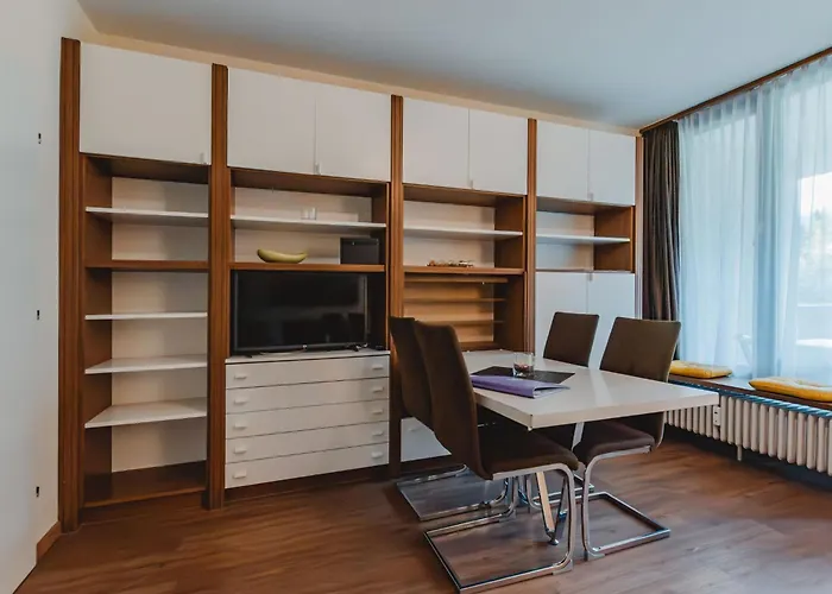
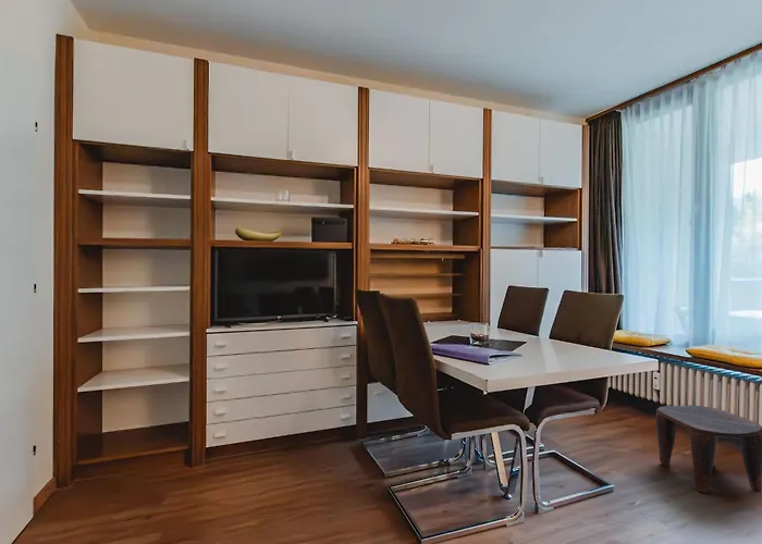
+ stool [654,405,762,494]
